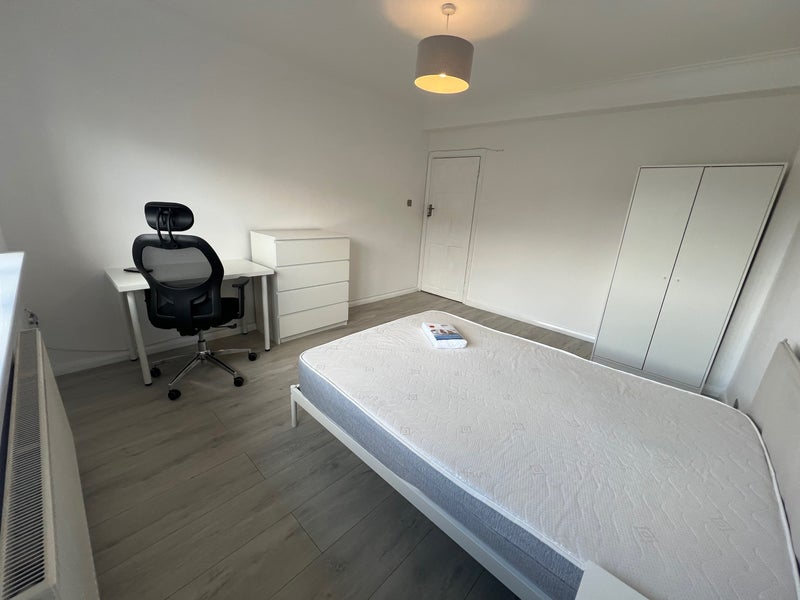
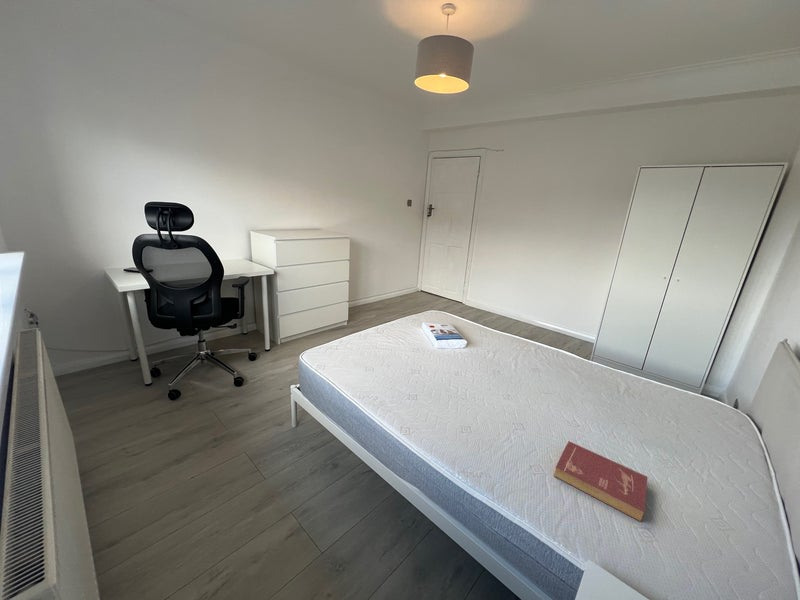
+ book [553,440,649,523]
